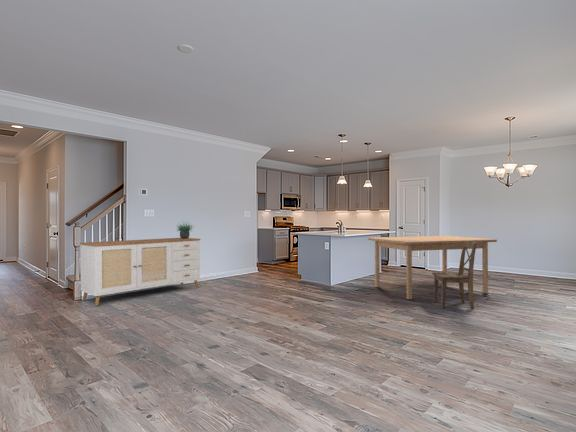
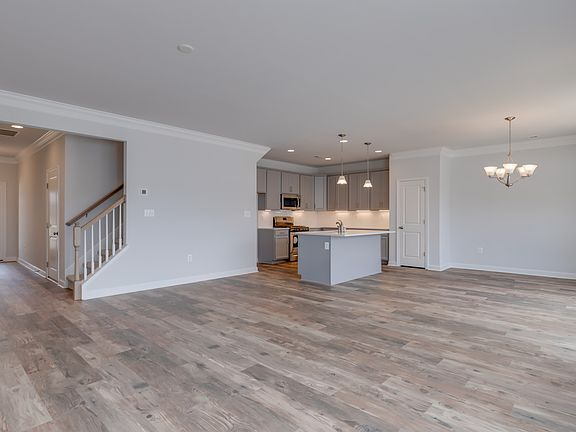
- dining chair [431,240,477,310]
- potted plant [176,219,195,239]
- sideboard [79,237,201,307]
- table [367,235,498,300]
